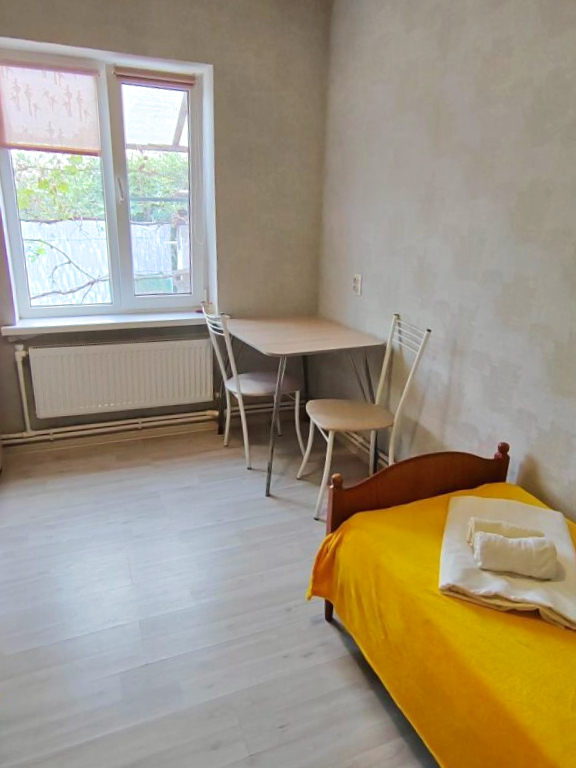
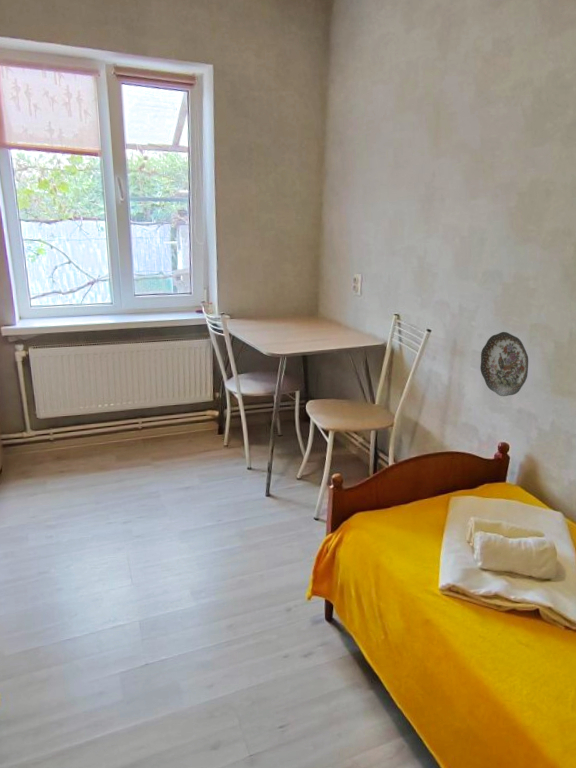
+ decorative plate [479,331,529,397]
